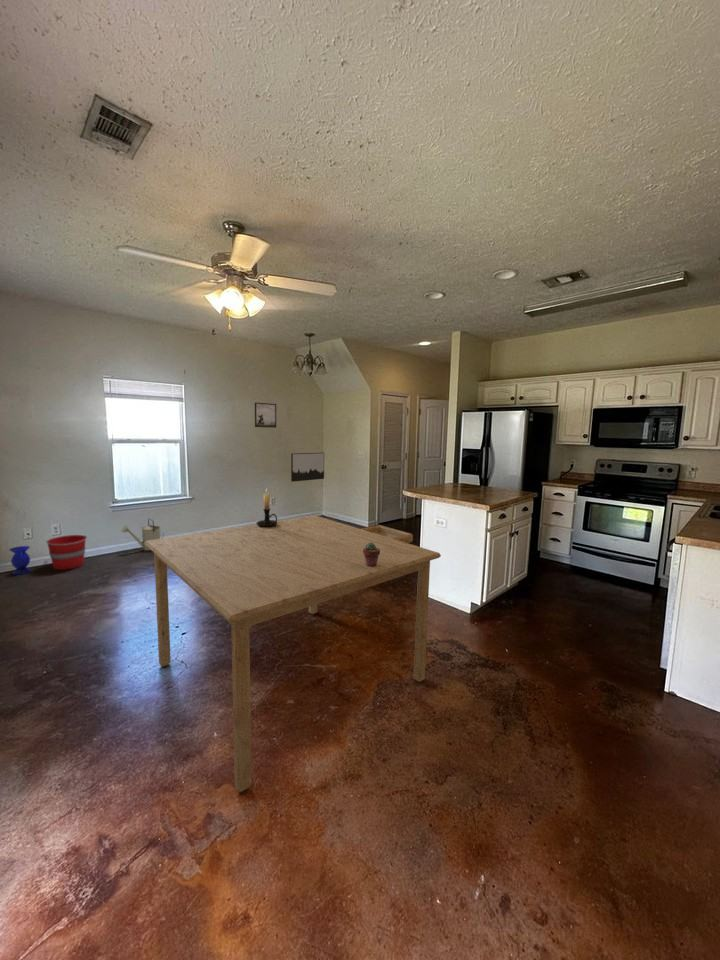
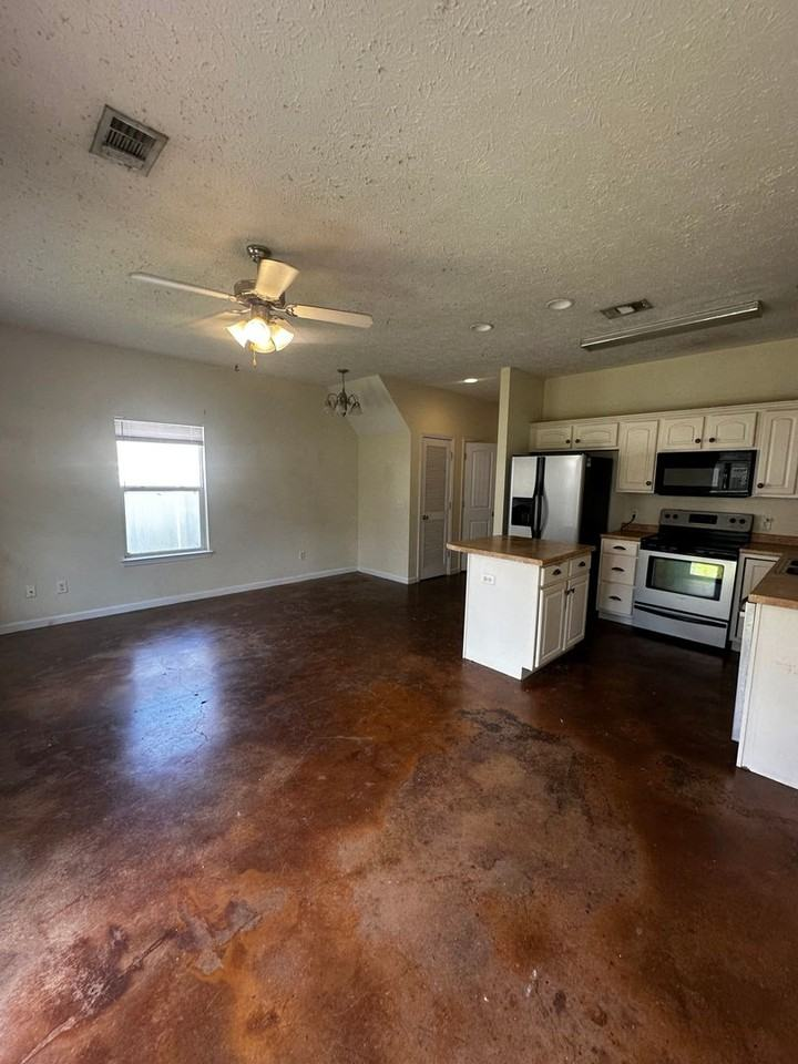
- bucket [45,534,88,571]
- potted succulent [363,543,380,567]
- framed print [254,402,277,429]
- wall art [290,452,325,483]
- watering can [121,518,165,553]
- dining table [144,515,442,793]
- vase [8,545,32,576]
- candle holder [255,487,278,527]
